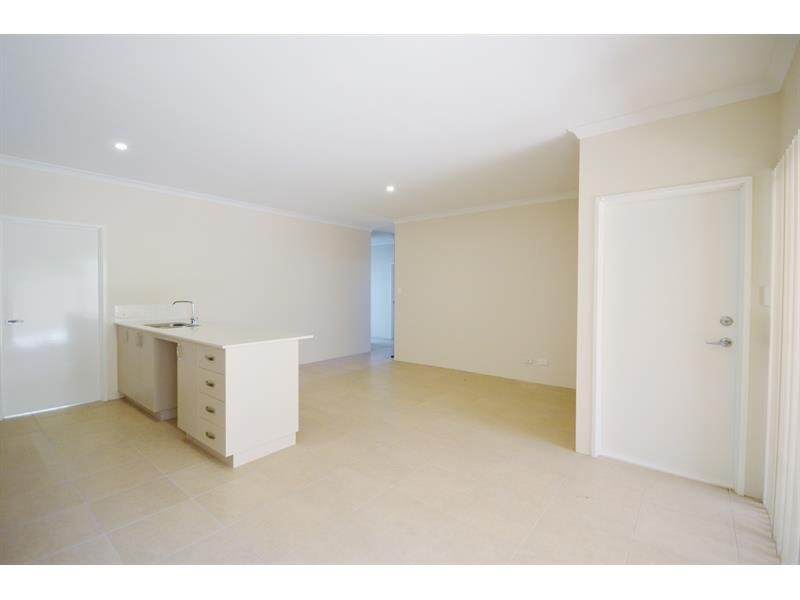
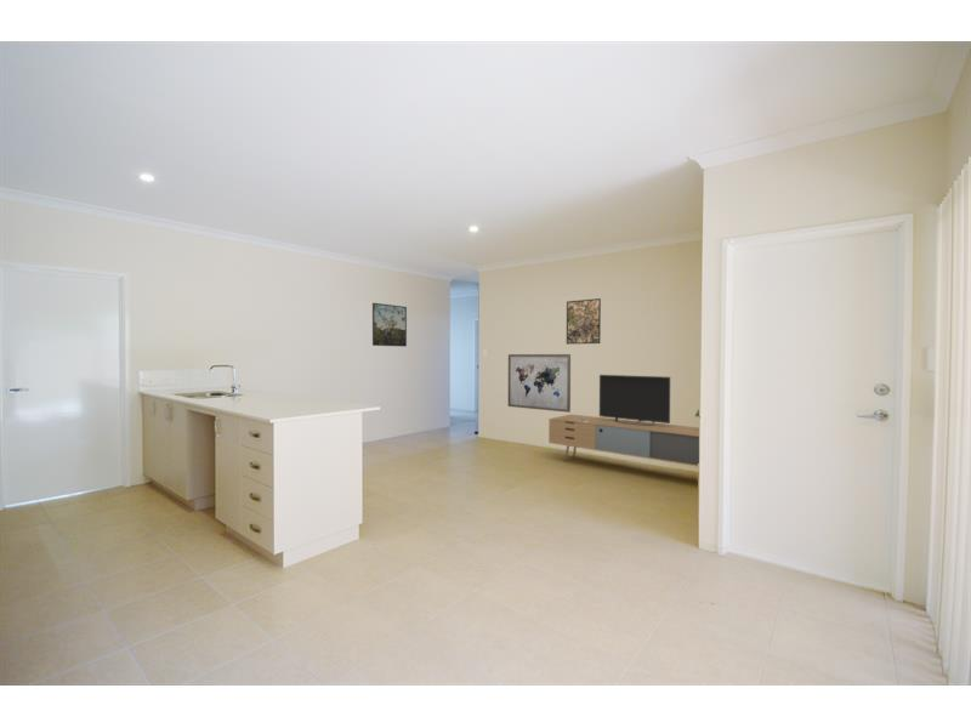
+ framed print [566,297,602,346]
+ media console [547,374,700,467]
+ wall art [507,353,572,414]
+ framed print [371,302,408,348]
